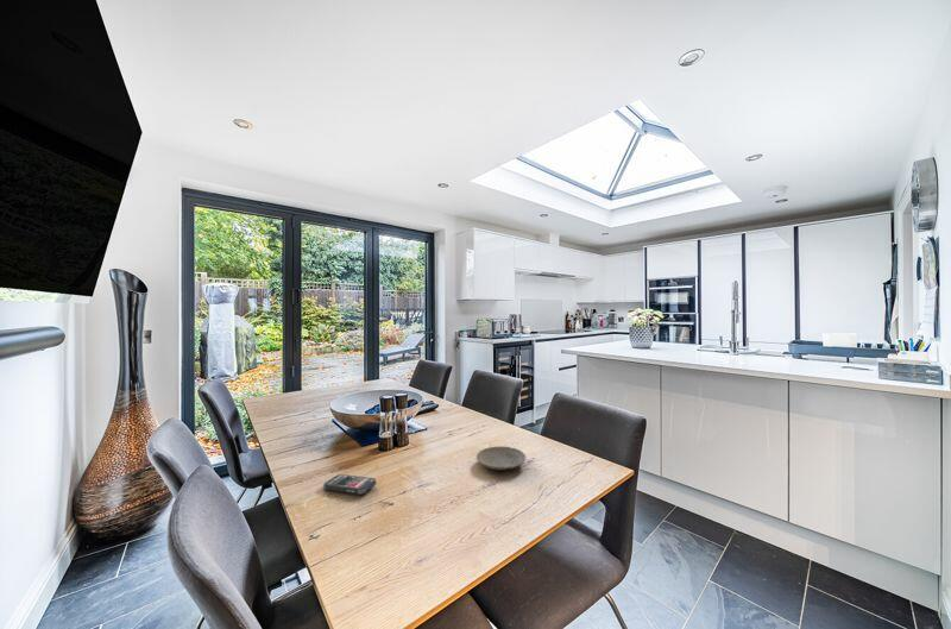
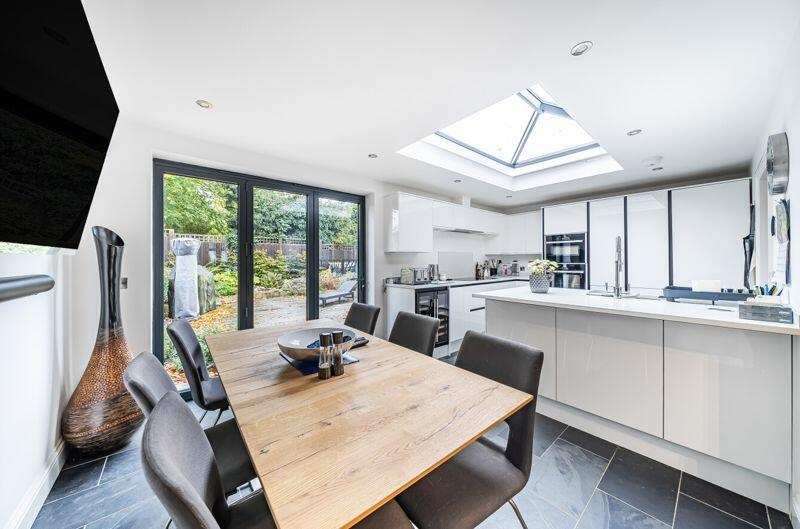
- smartphone [322,473,378,495]
- plate [476,446,527,471]
